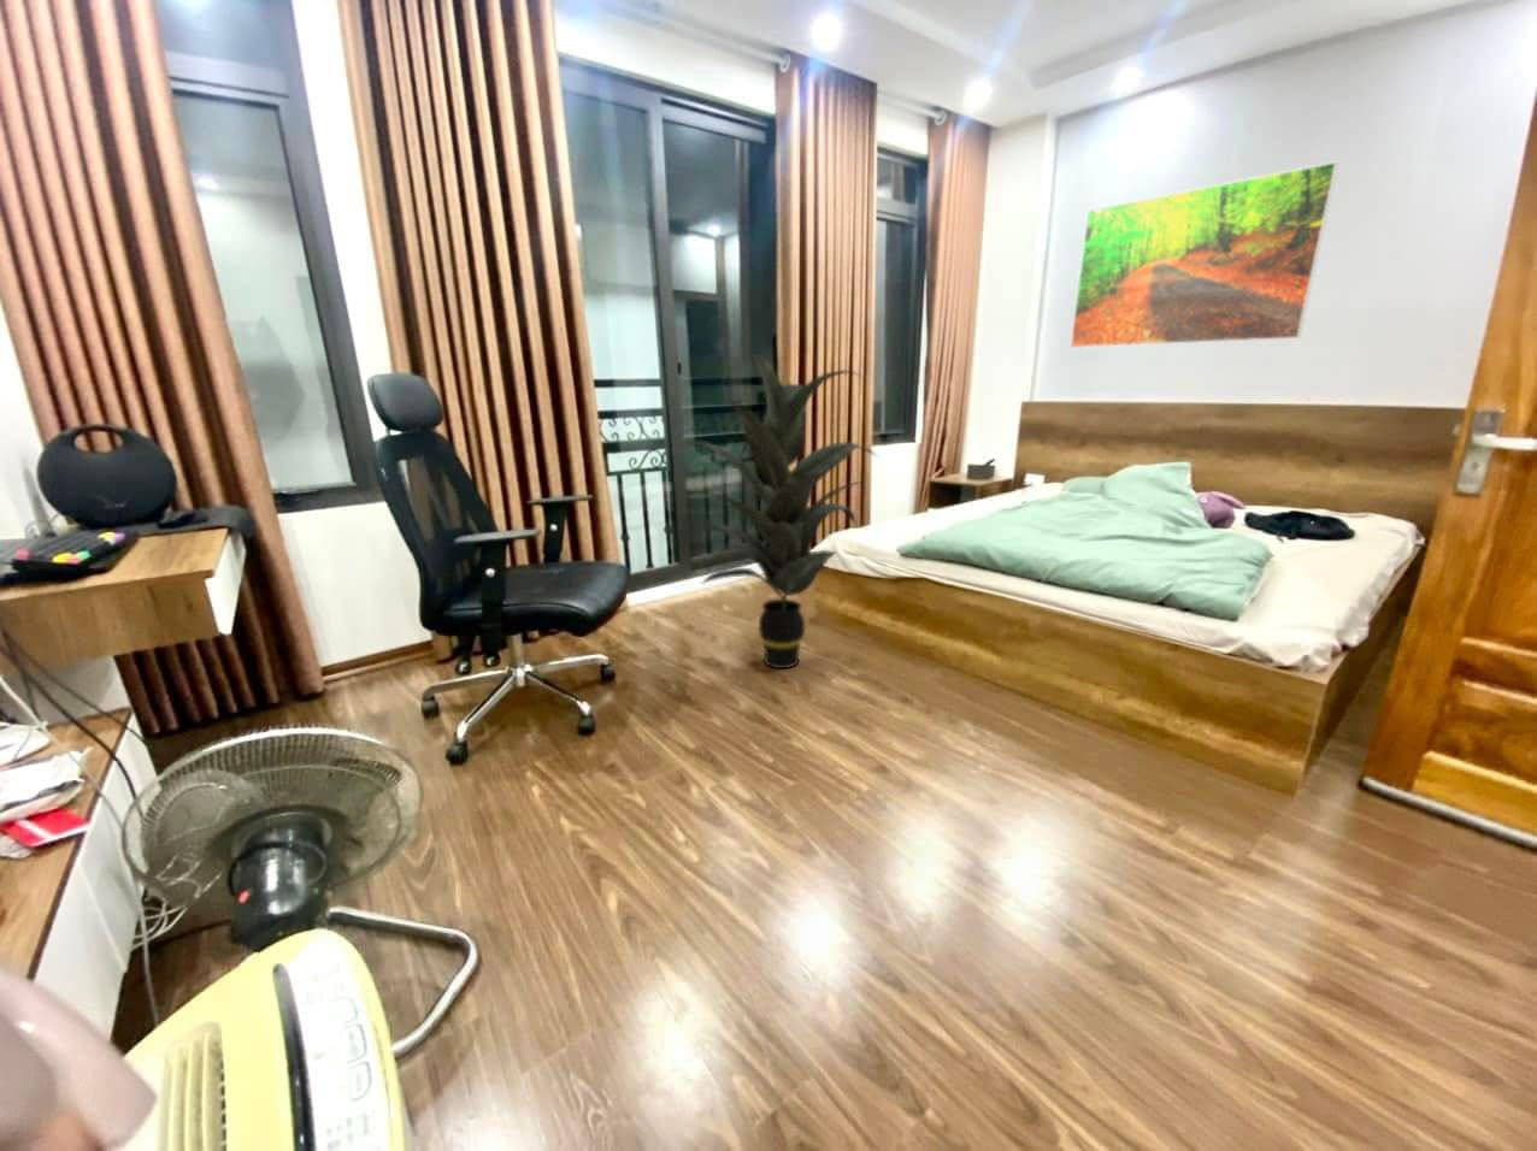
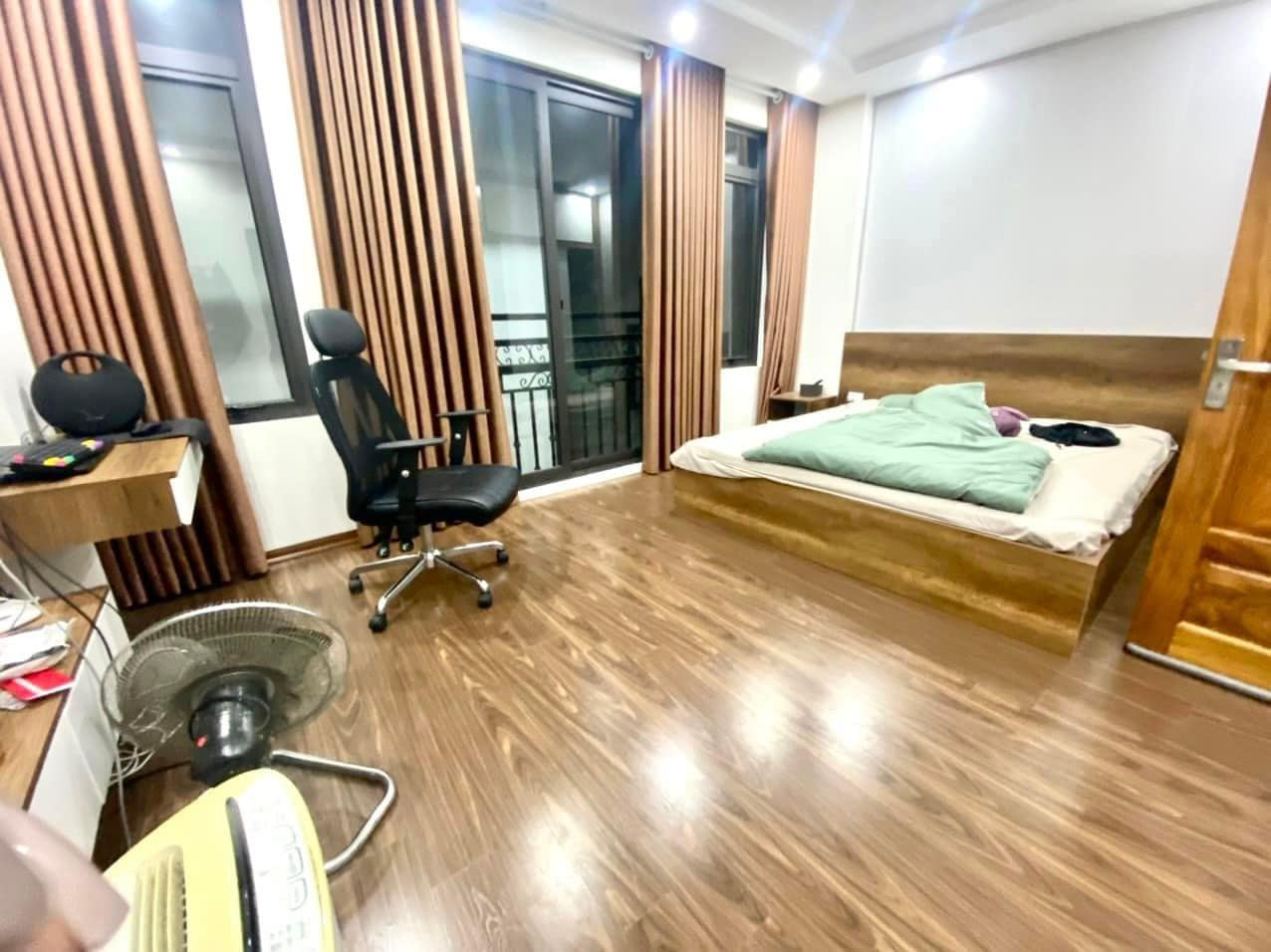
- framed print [1069,160,1340,349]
- indoor plant [677,354,879,670]
